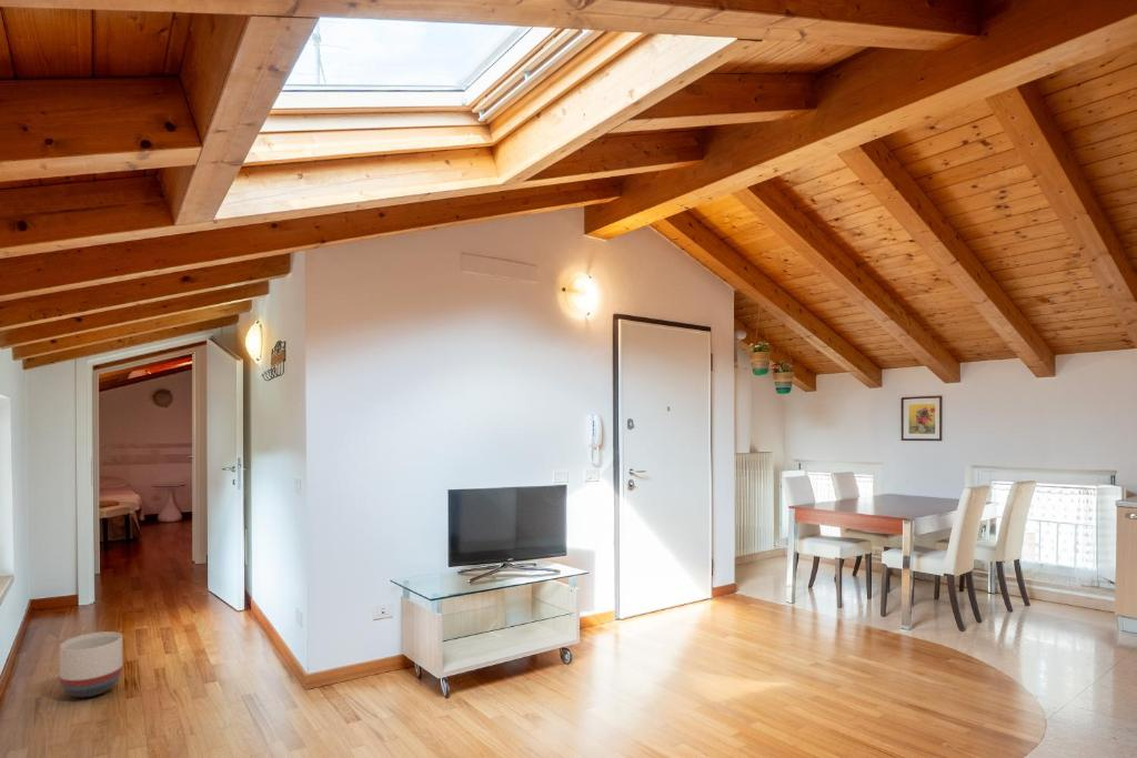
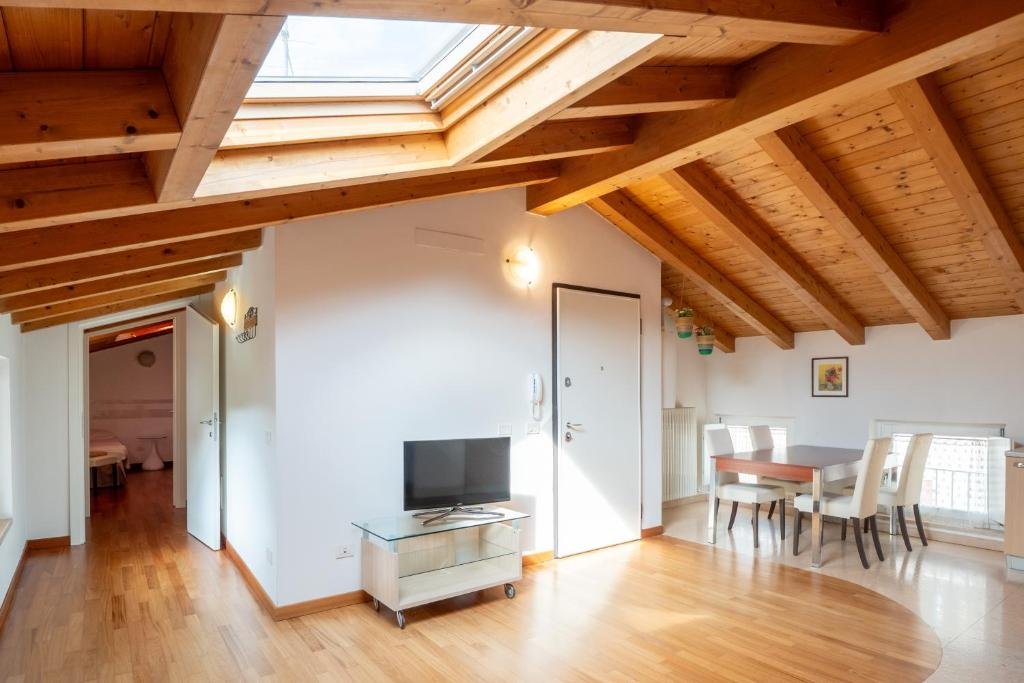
- planter [59,630,123,698]
